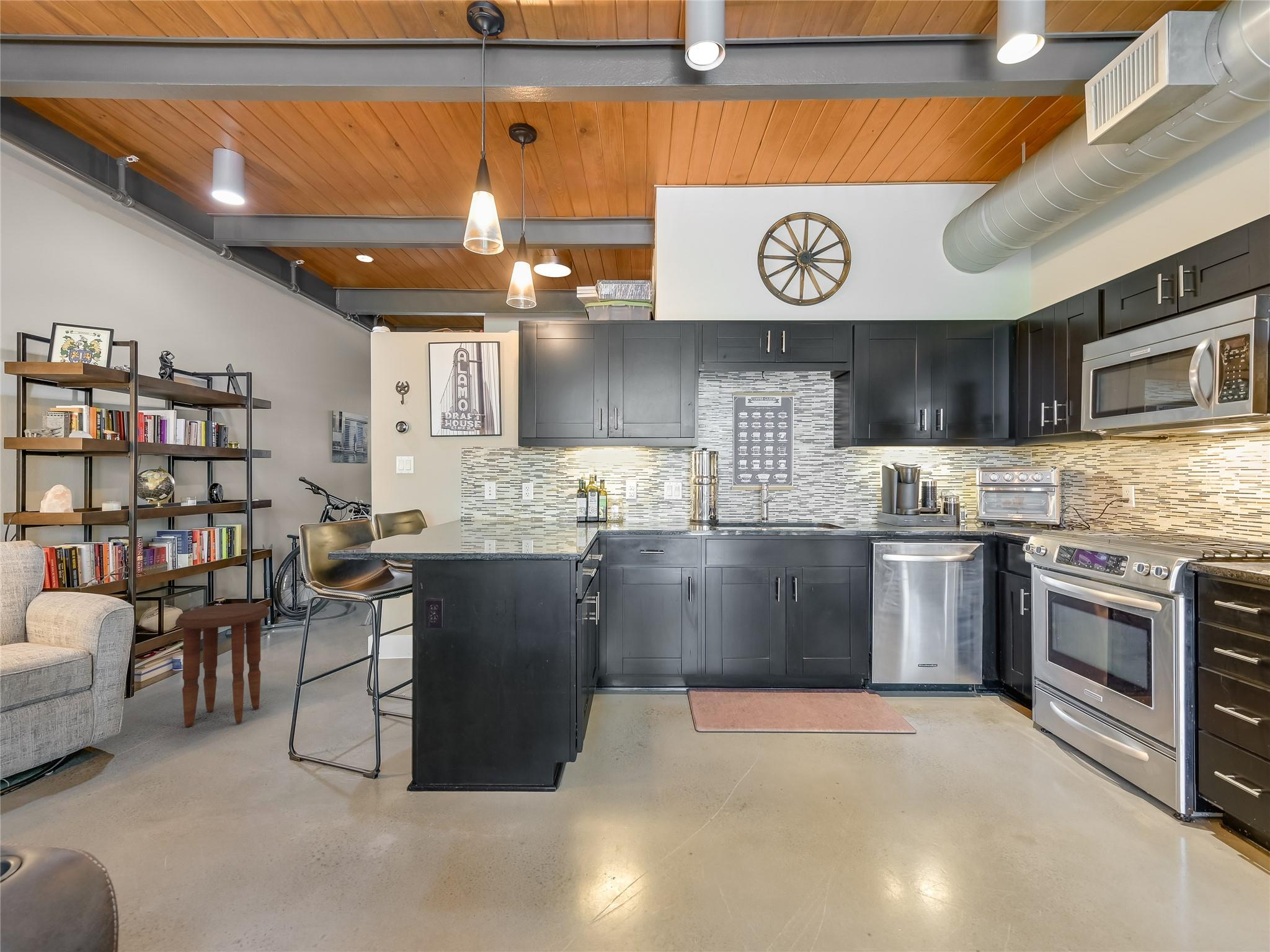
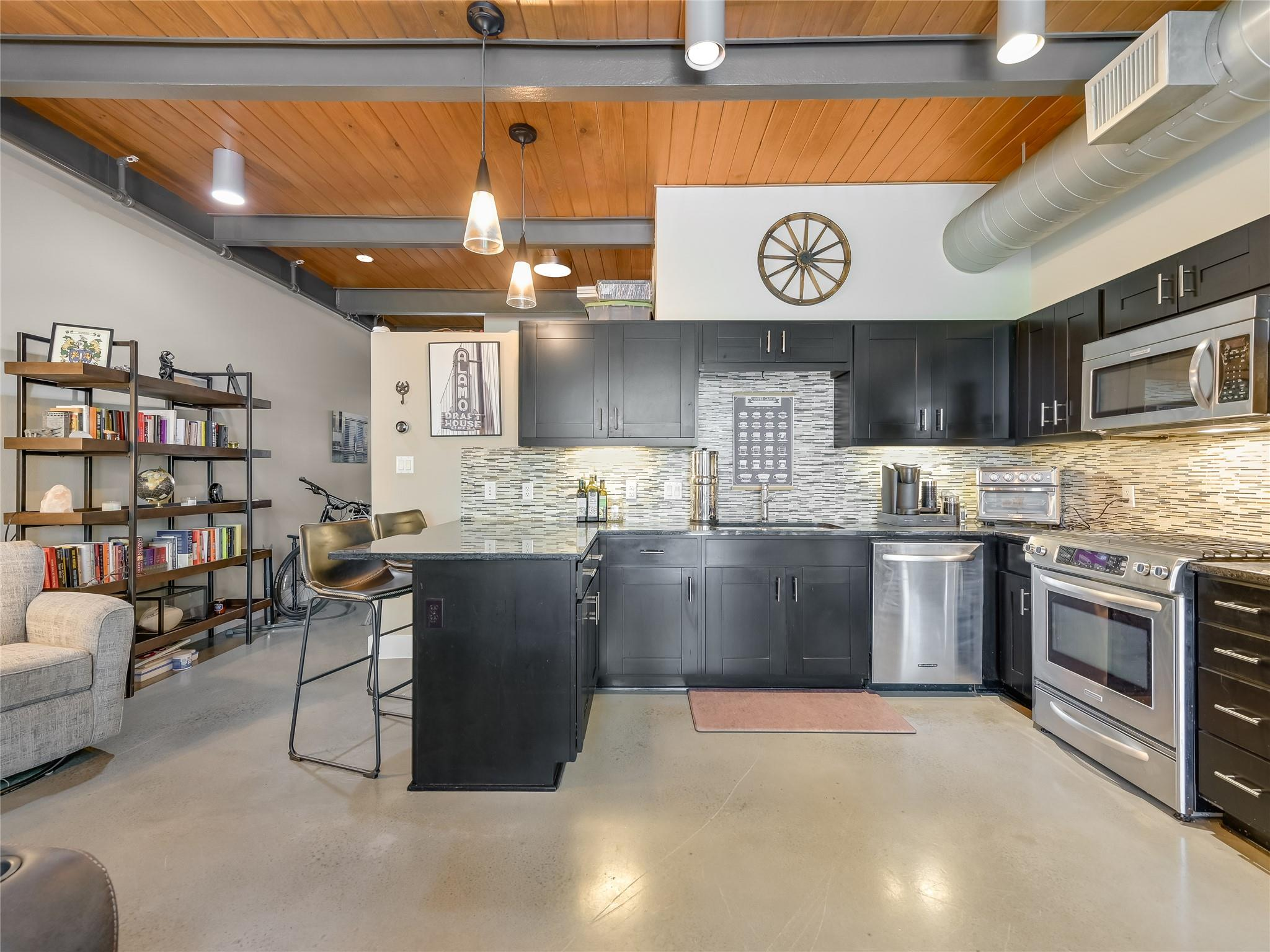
- side table [175,602,270,728]
